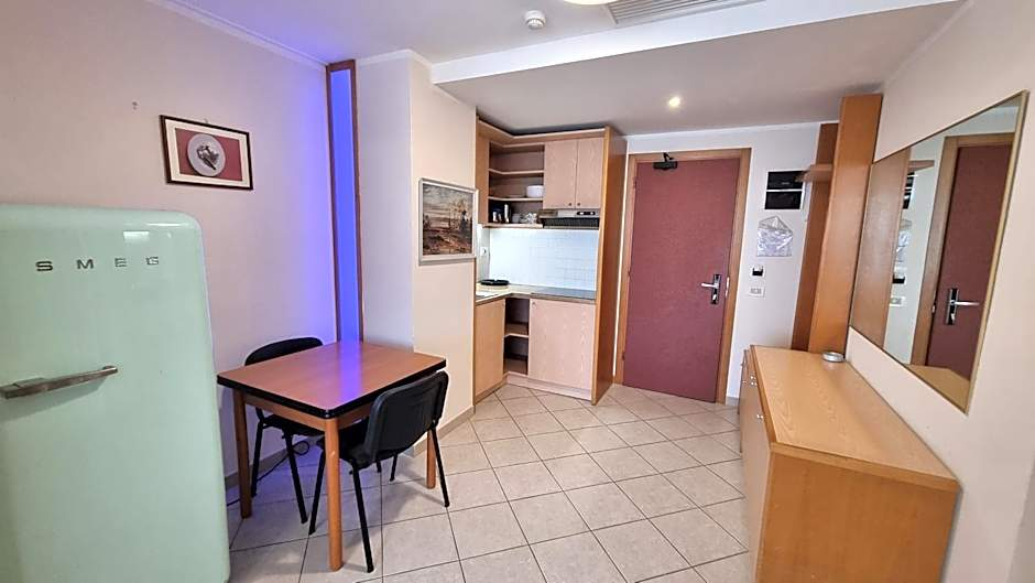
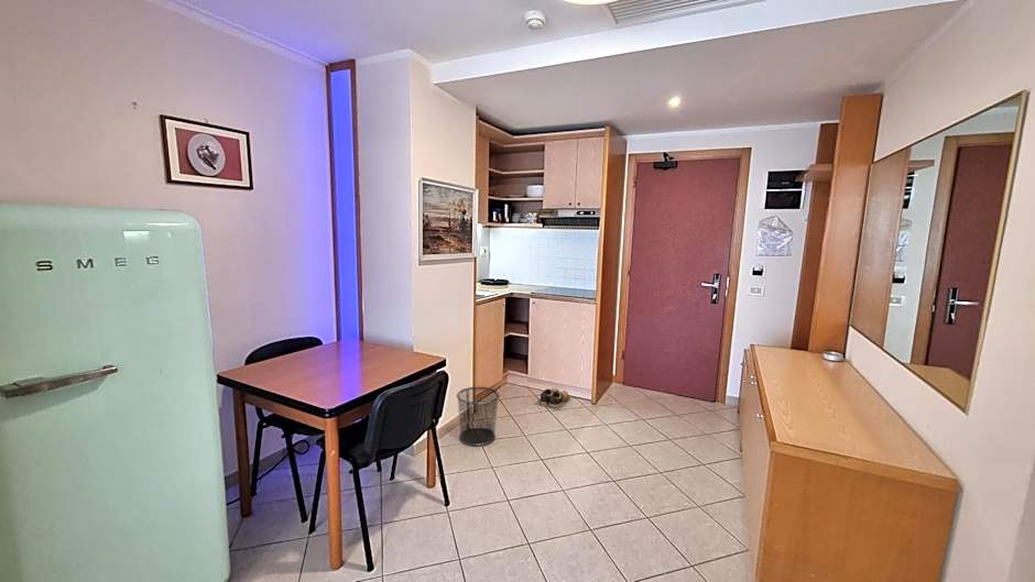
+ shoes [534,387,573,410]
+ waste bin [456,386,501,447]
